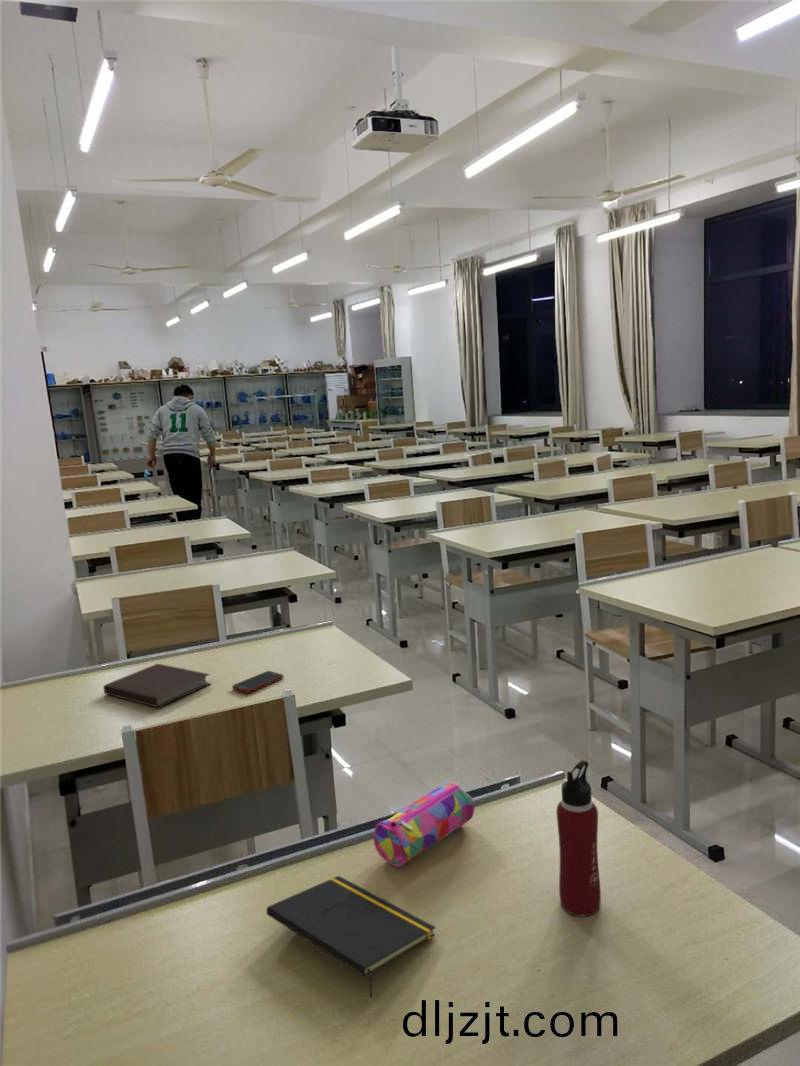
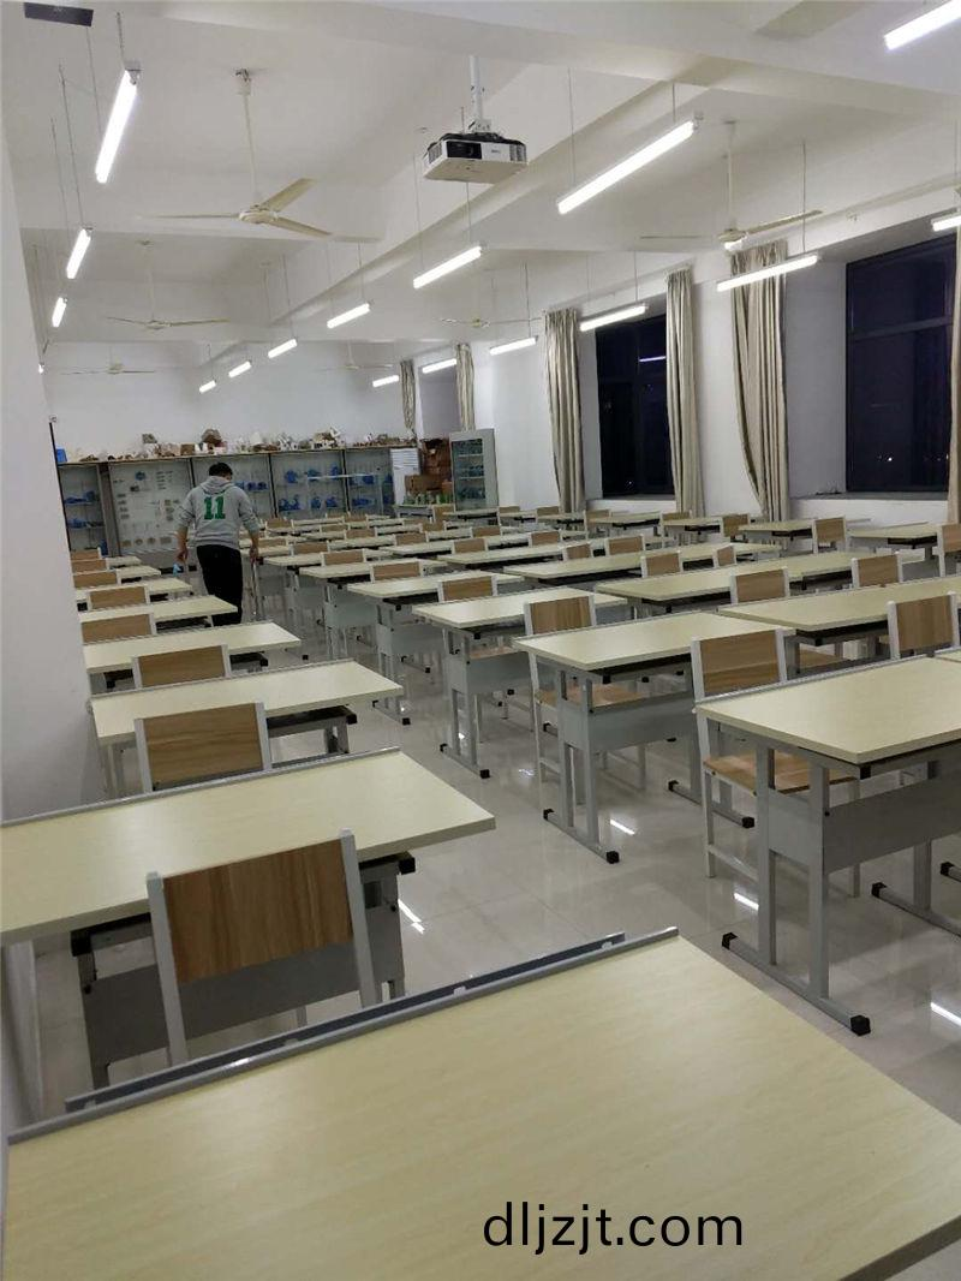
- pencil case [373,780,476,868]
- notebook [102,663,213,708]
- notepad [266,875,437,998]
- cell phone [231,670,284,694]
- water bottle [555,759,602,917]
